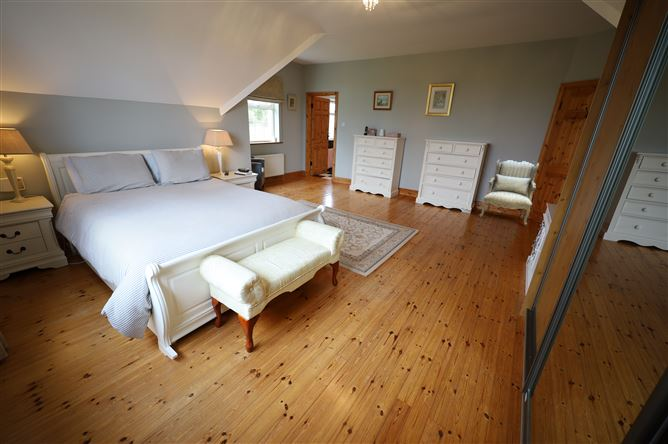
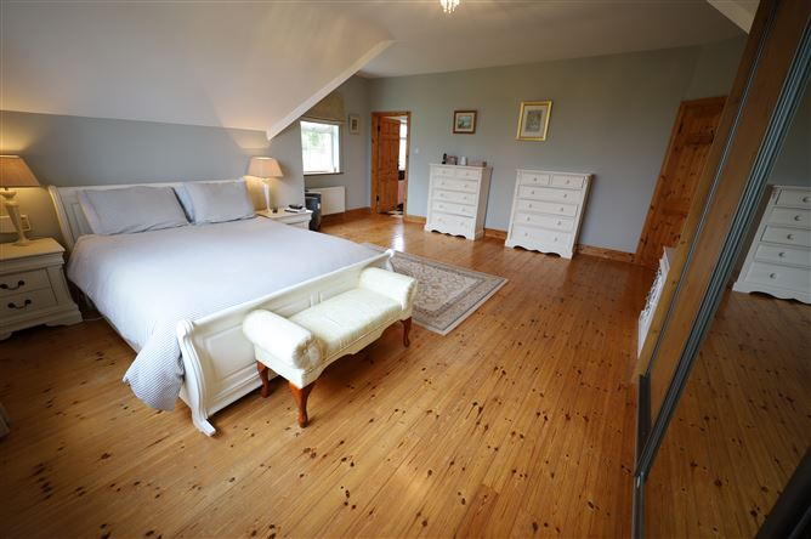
- armchair [479,158,540,226]
